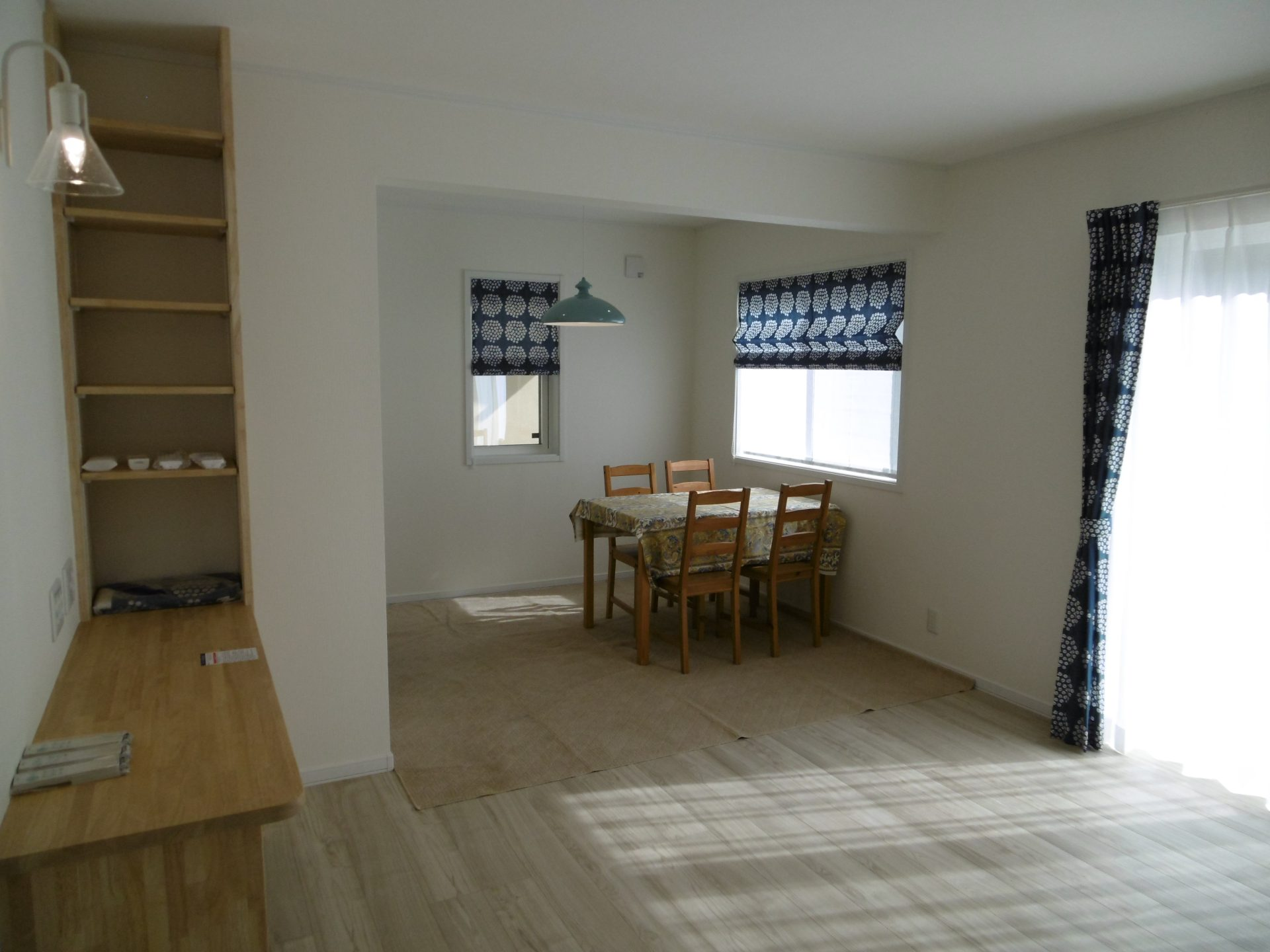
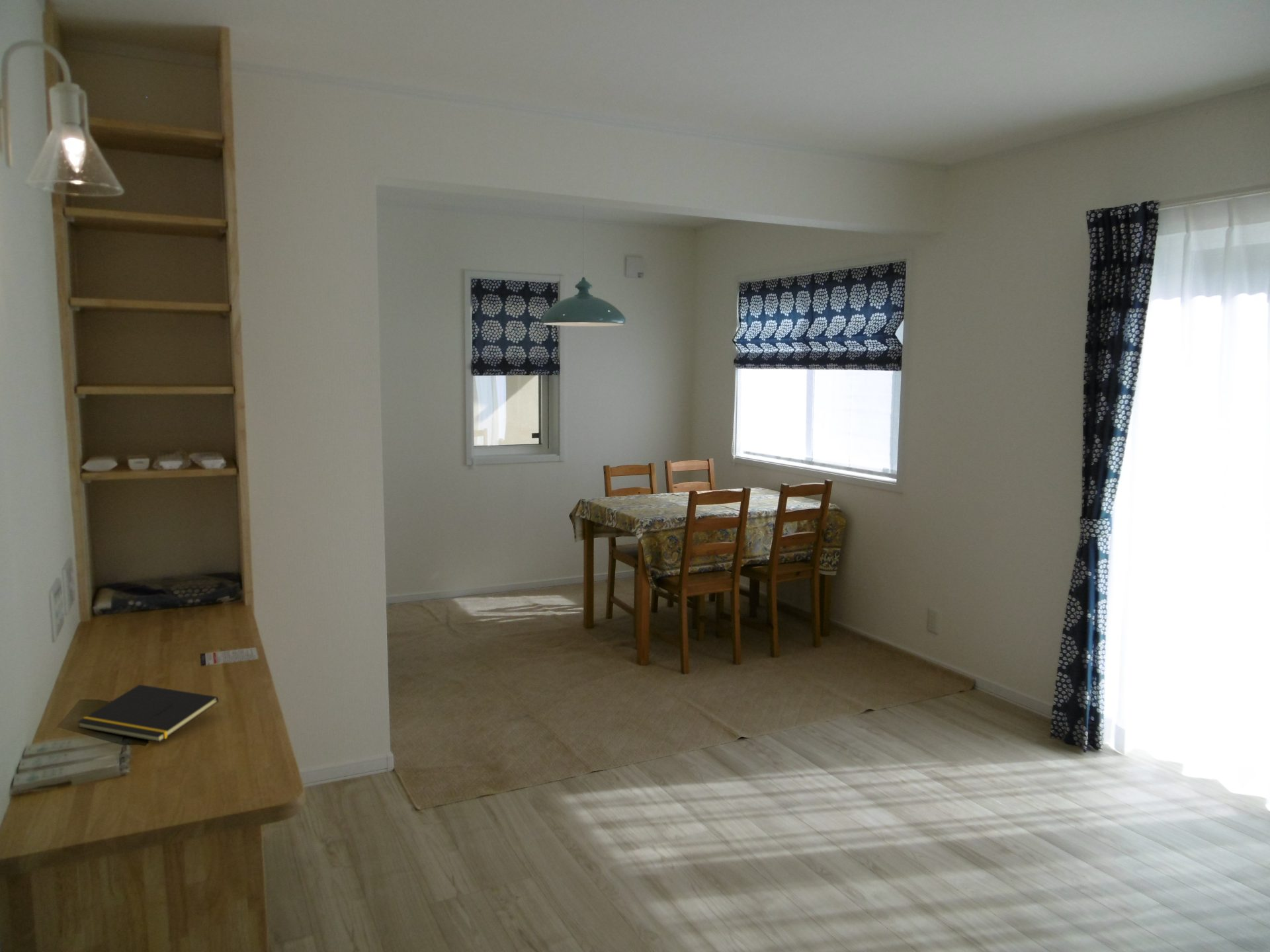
+ notepad [77,684,219,743]
